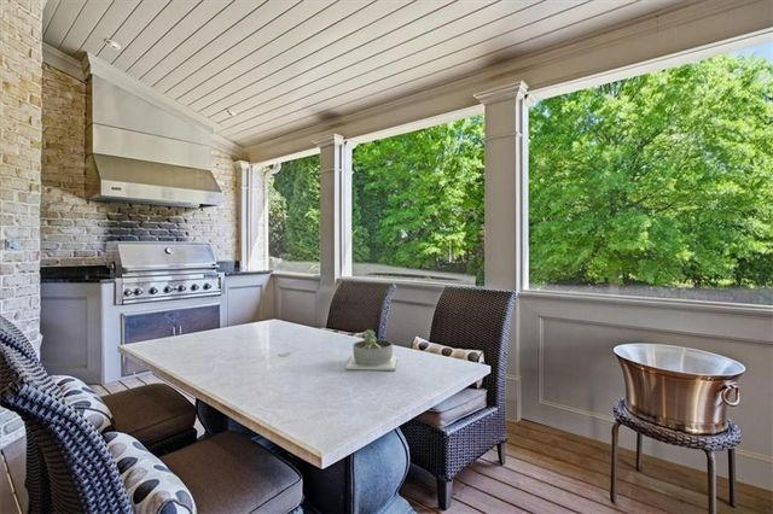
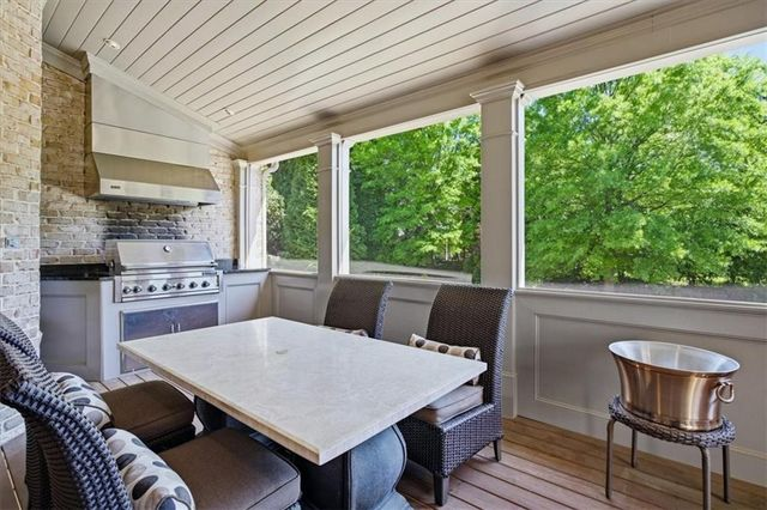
- succulent planter [344,328,397,372]
